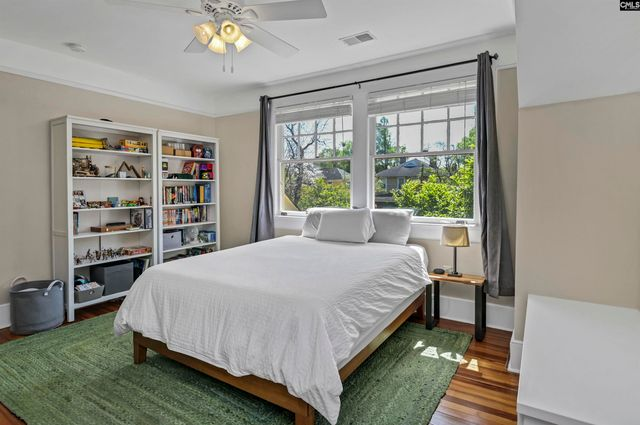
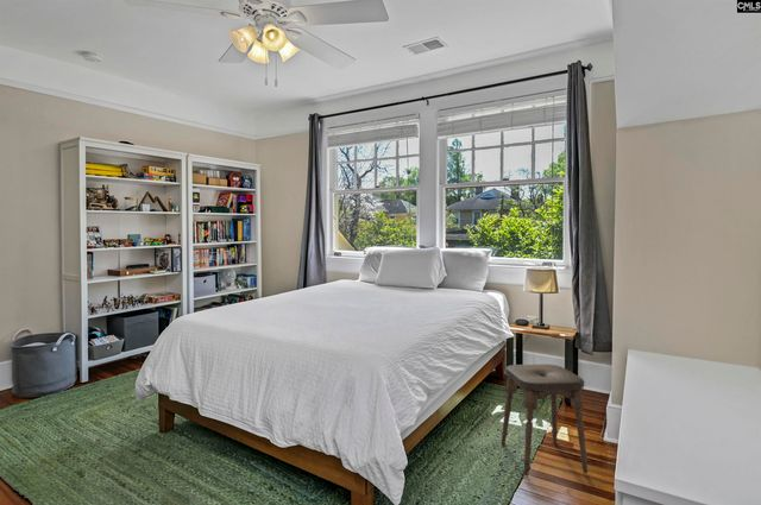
+ stool [499,364,589,478]
